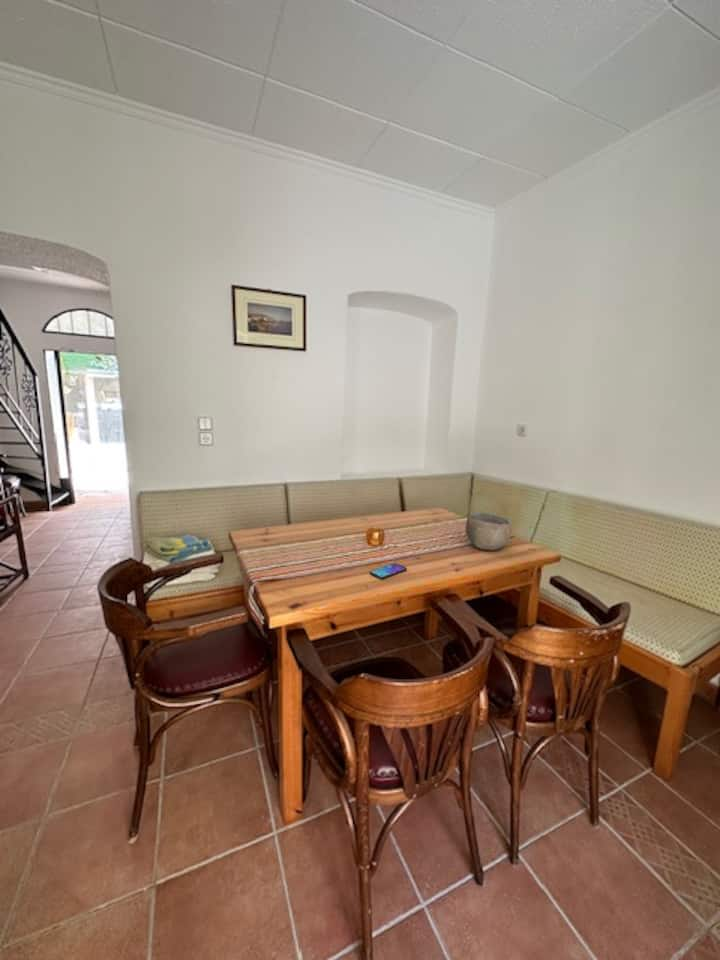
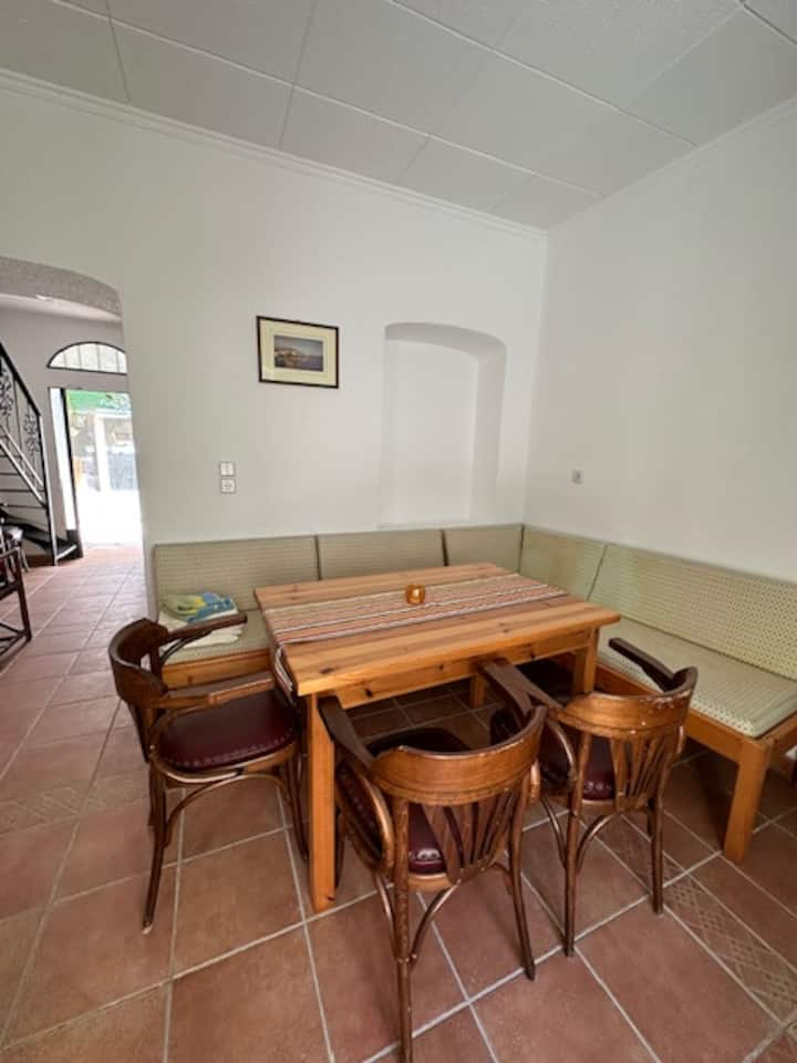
- smartphone [369,562,408,580]
- bowl [465,512,512,551]
